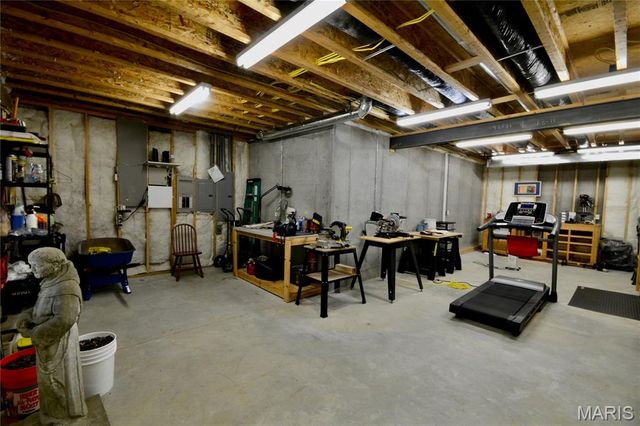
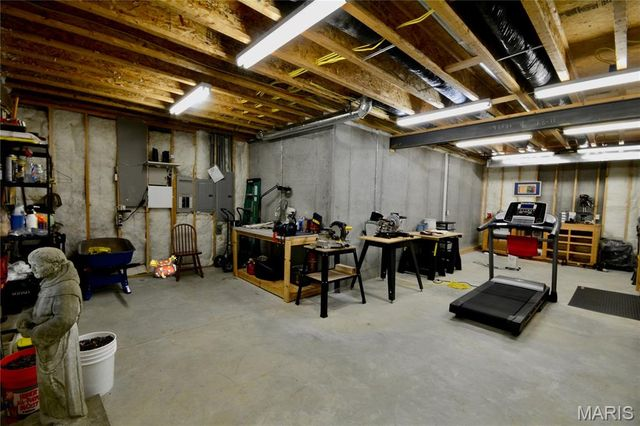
+ backpack [148,255,177,279]
